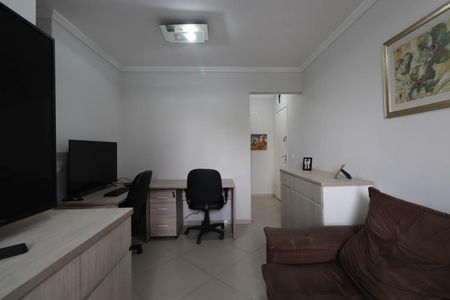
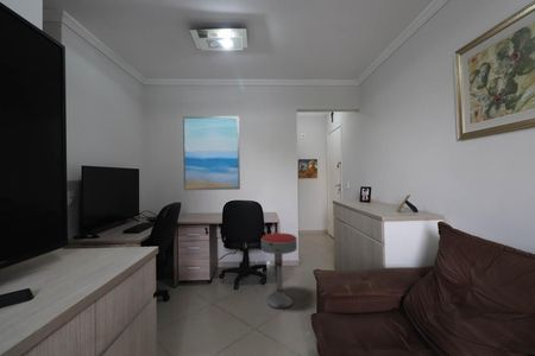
+ bar stool [260,231,298,310]
+ wall art [182,115,241,191]
